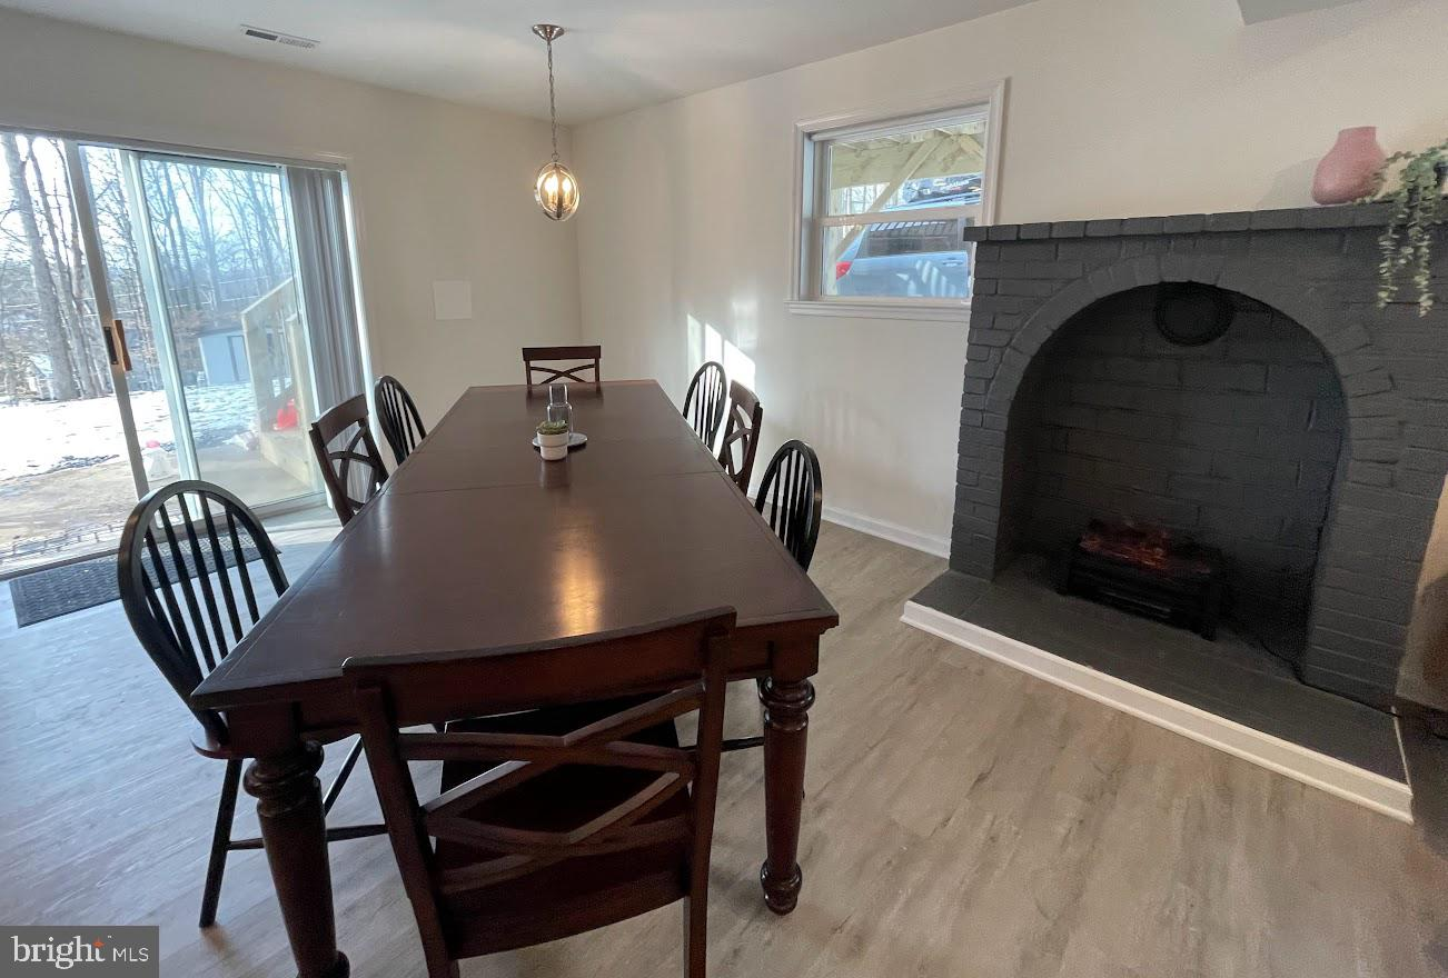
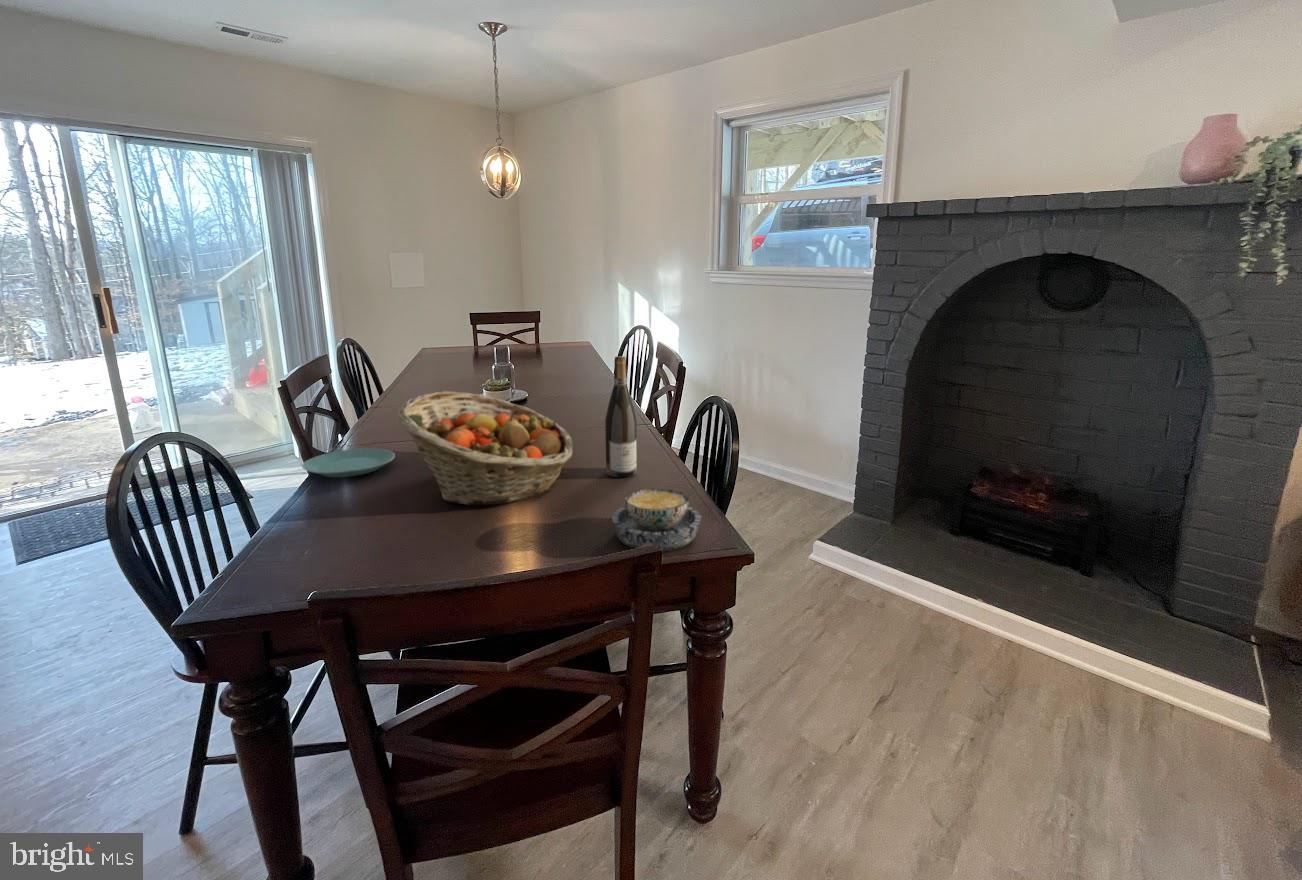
+ wine bottle [604,355,638,478]
+ bowl [611,488,703,552]
+ plate [301,447,396,478]
+ fruit basket [396,390,574,506]
